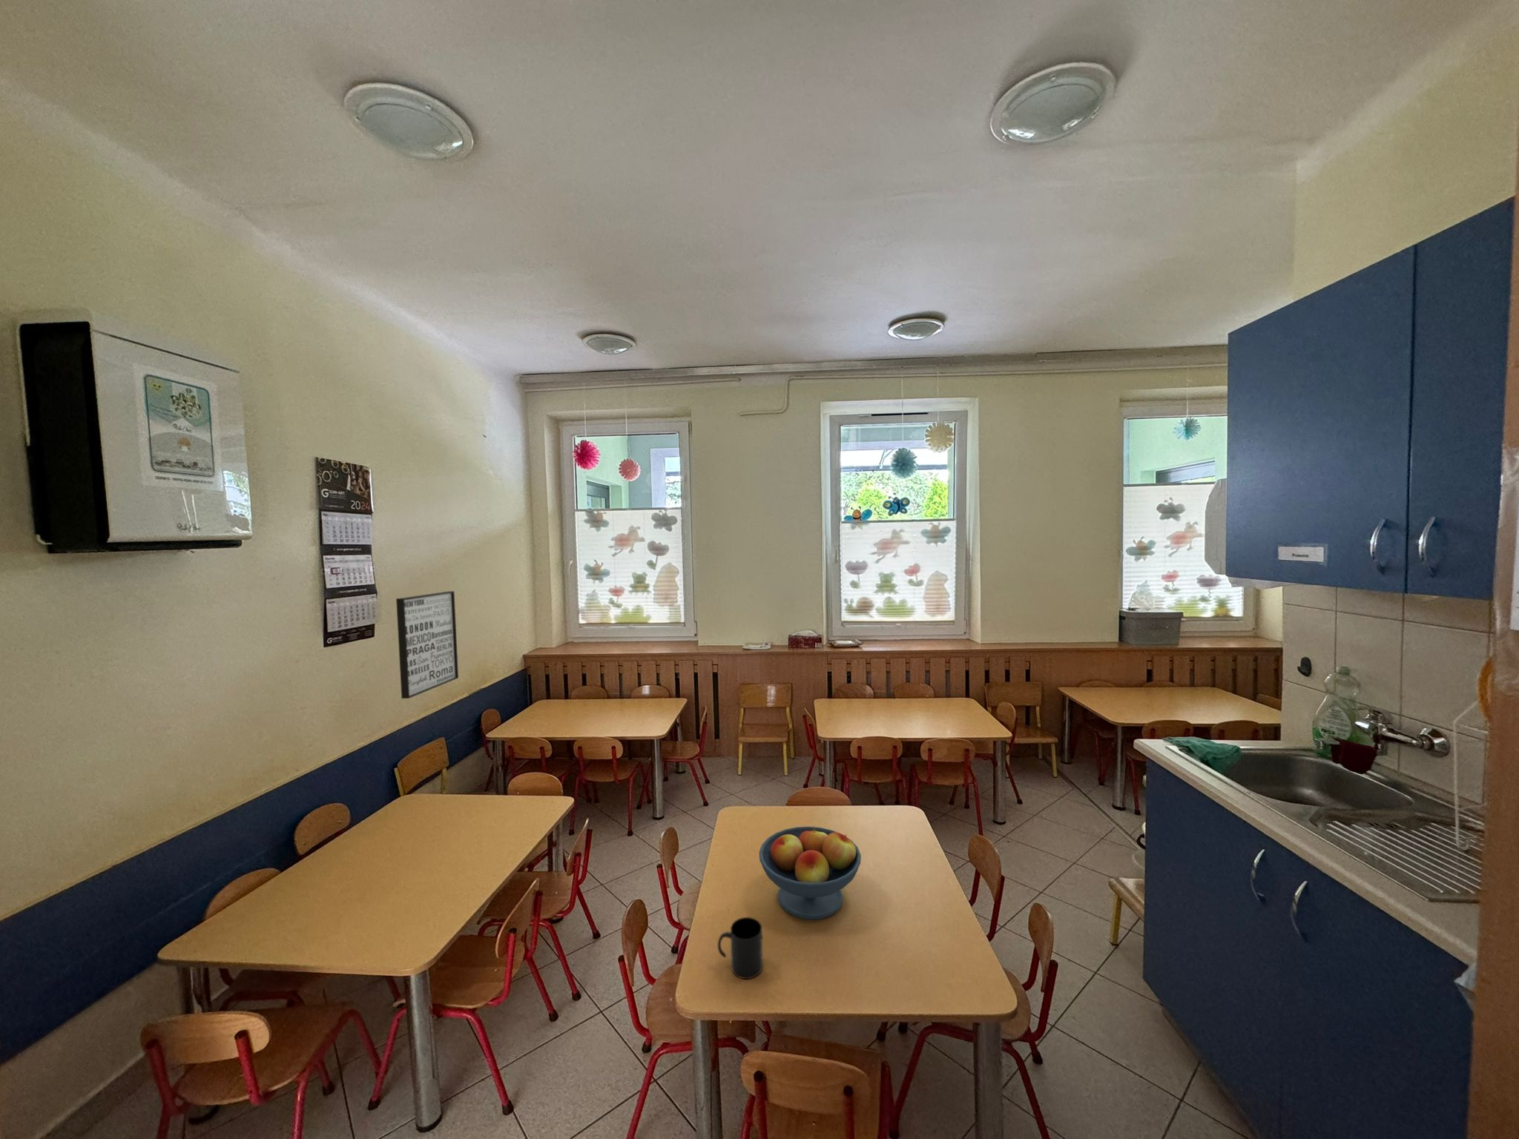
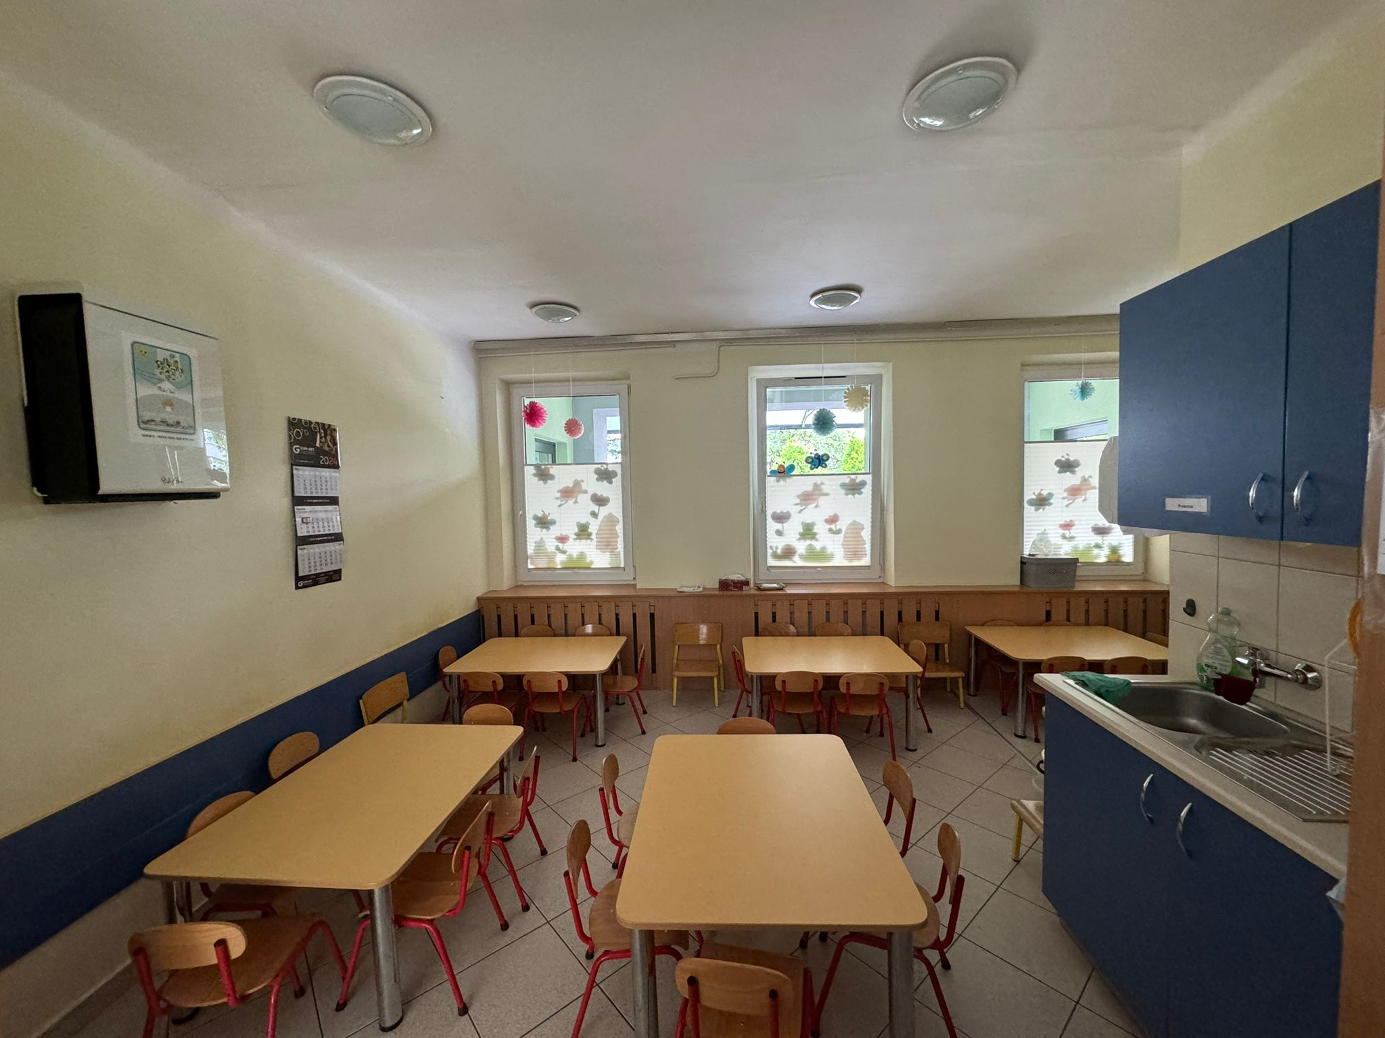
- mug [718,916,763,980]
- fruit bowl [758,826,862,920]
- wall art [396,590,459,699]
